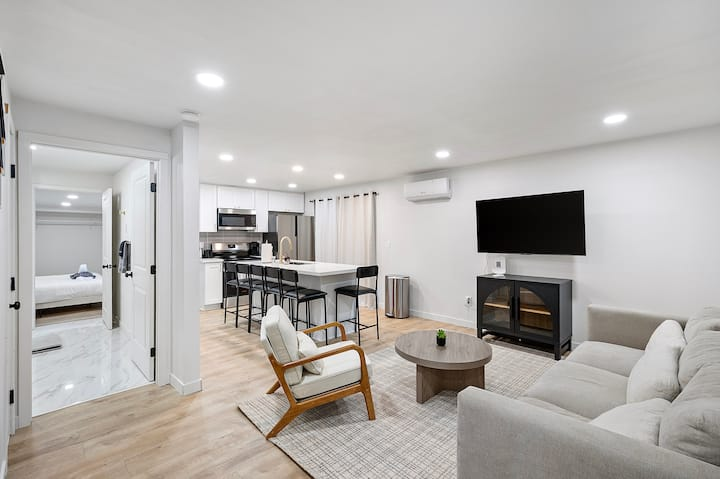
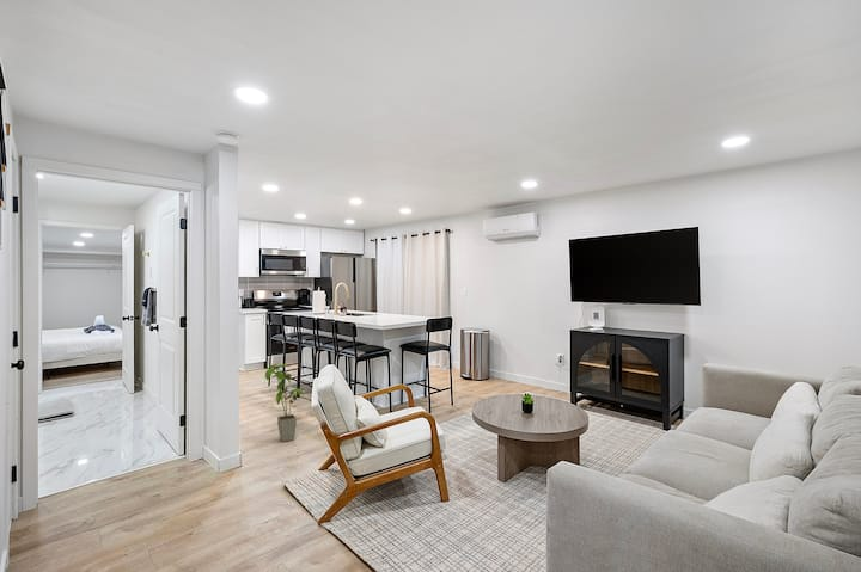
+ house plant [264,363,307,443]
